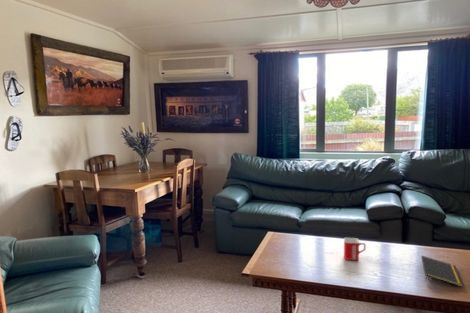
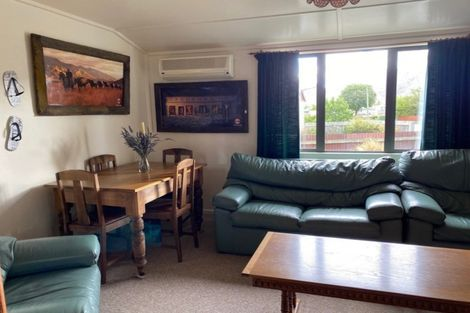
- mug [343,237,367,261]
- notepad [420,255,464,288]
